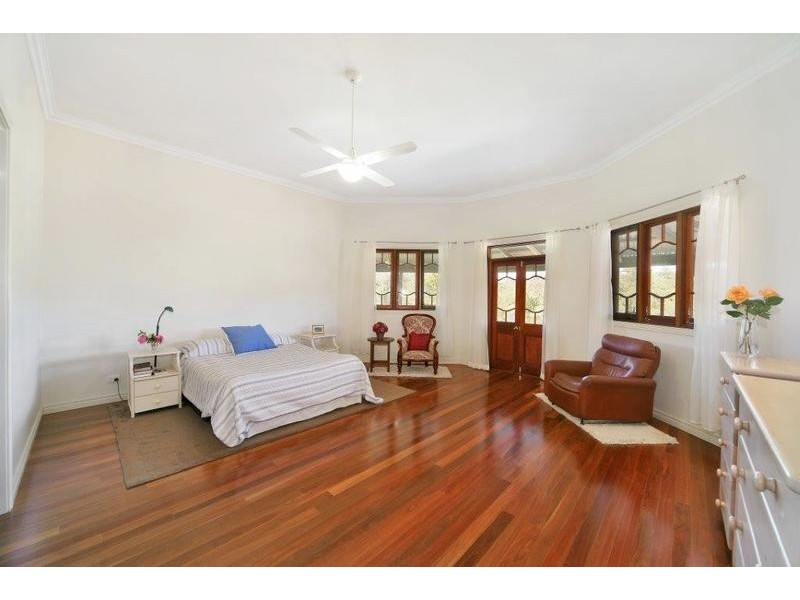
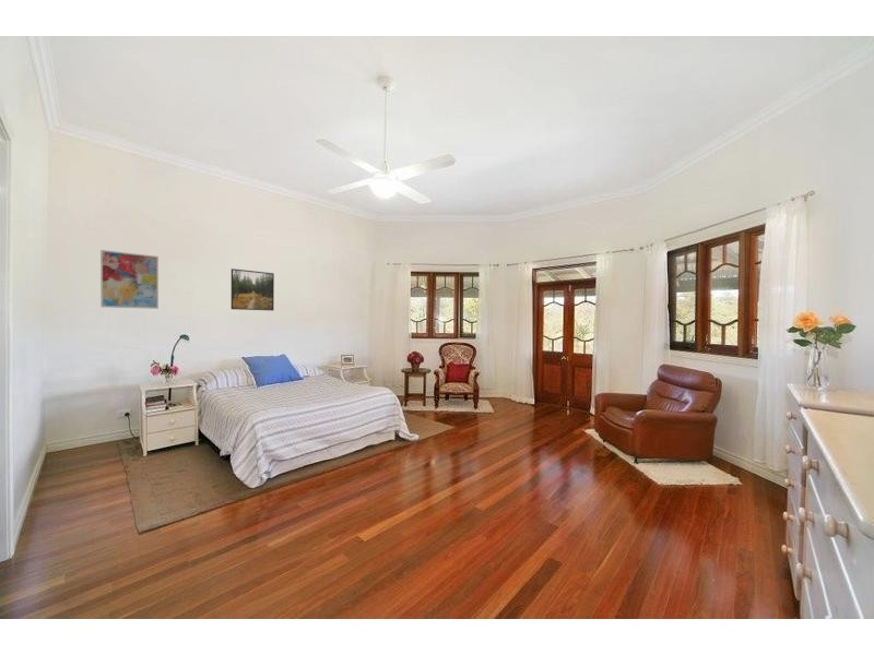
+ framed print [231,267,275,312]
+ wall art [99,249,160,310]
